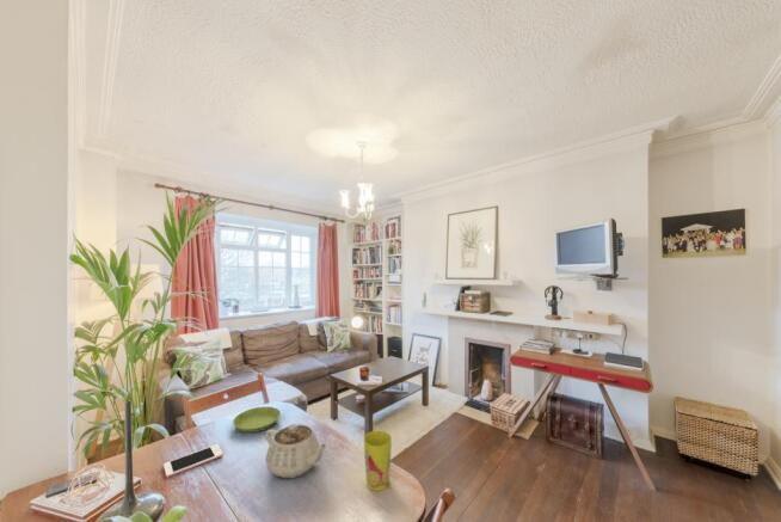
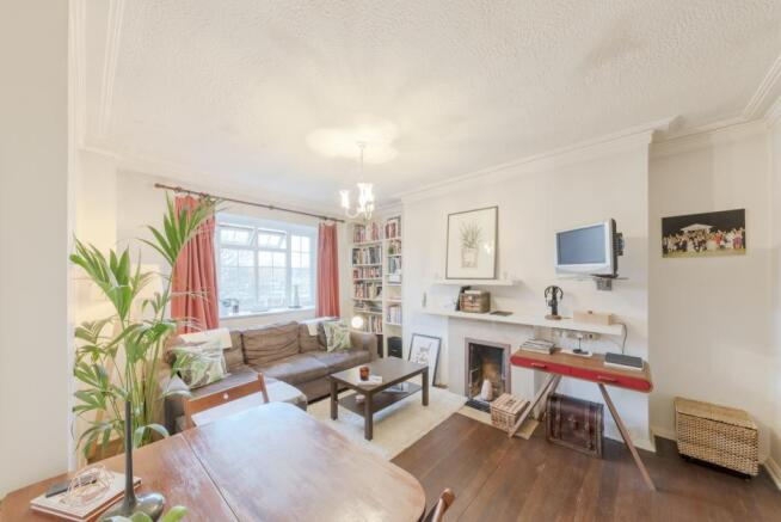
- teapot [265,423,330,480]
- cell phone [162,443,225,478]
- cup [362,430,393,492]
- saucer [232,405,282,434]
